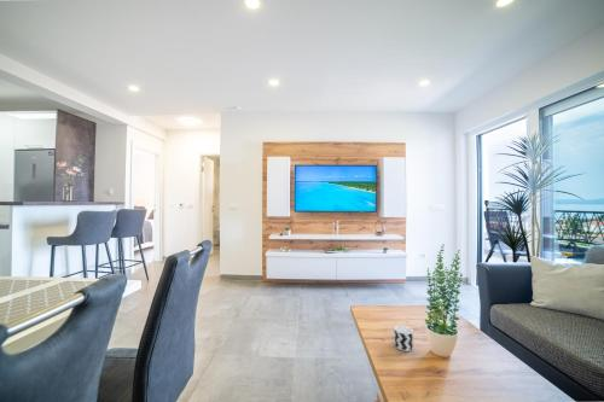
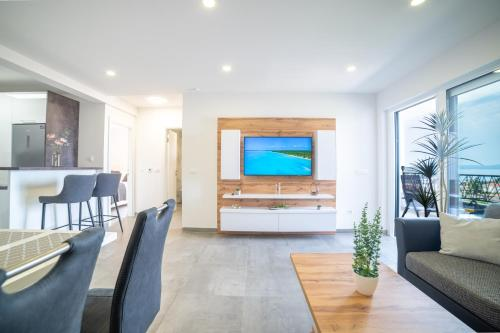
- cup [393,325,414,353]
